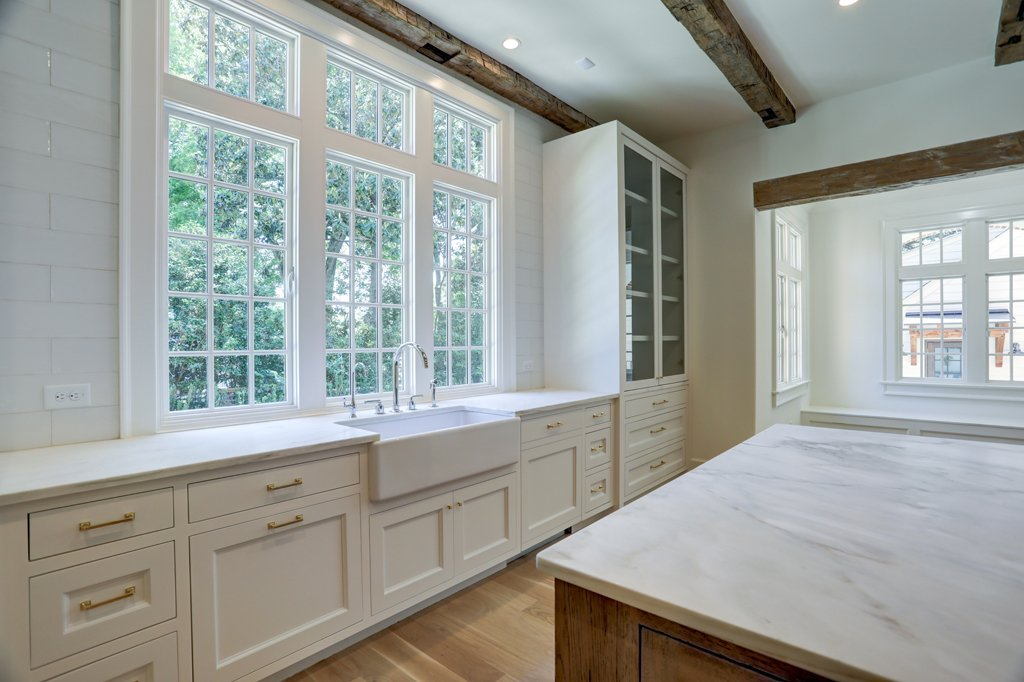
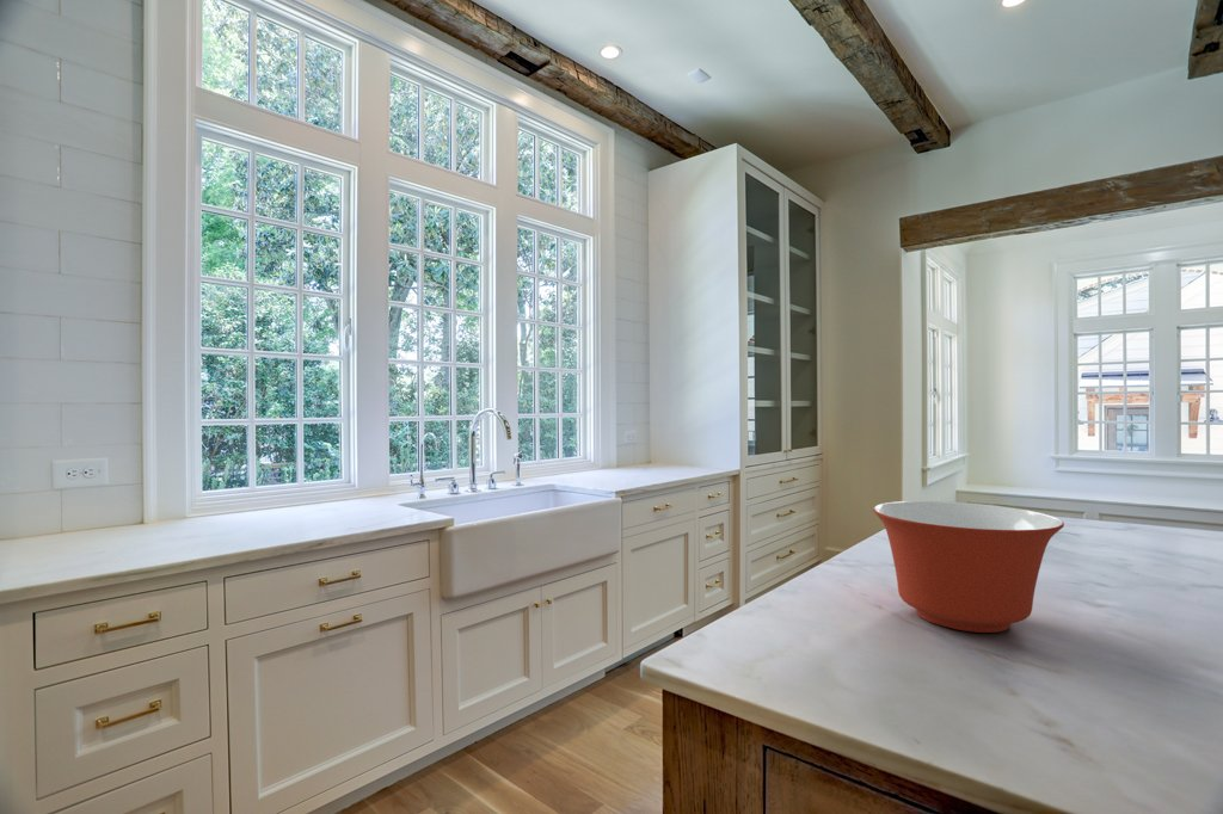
+ mixing bowl [872,500,1065,634]
